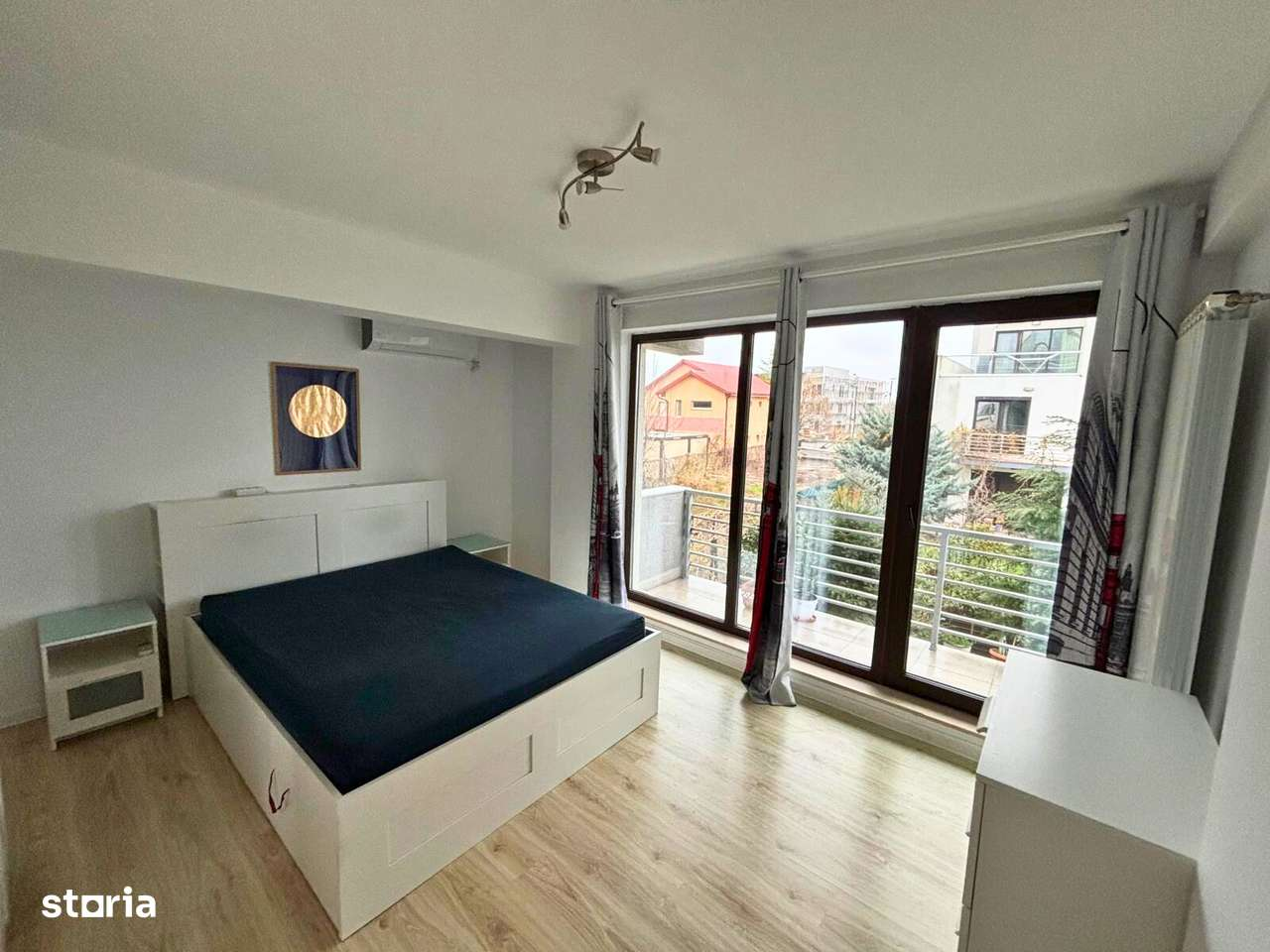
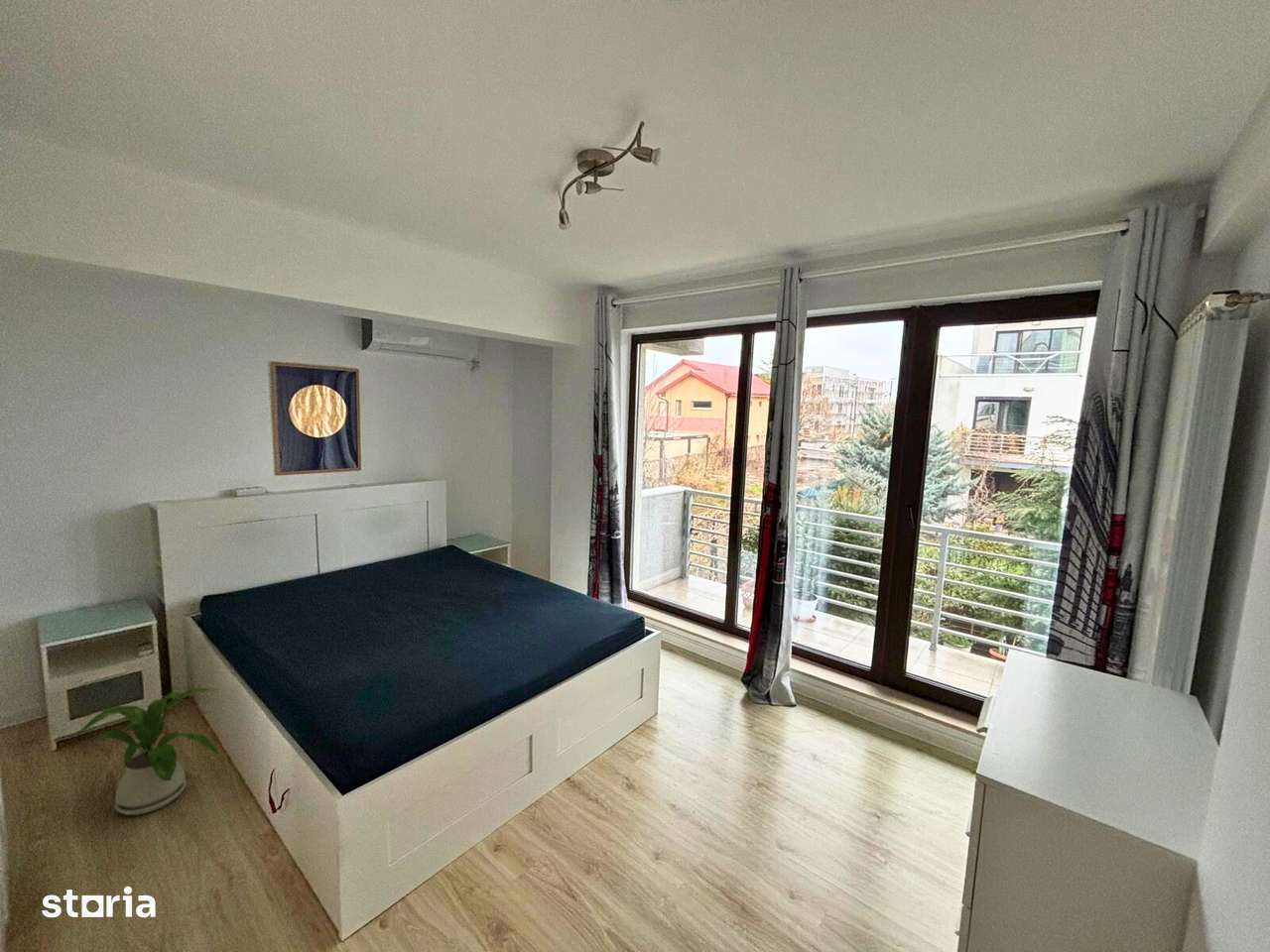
+ house plant [73,687,219,816]
